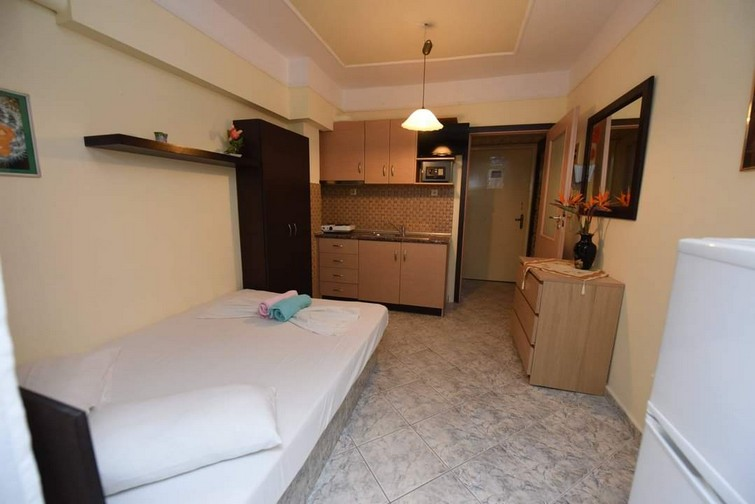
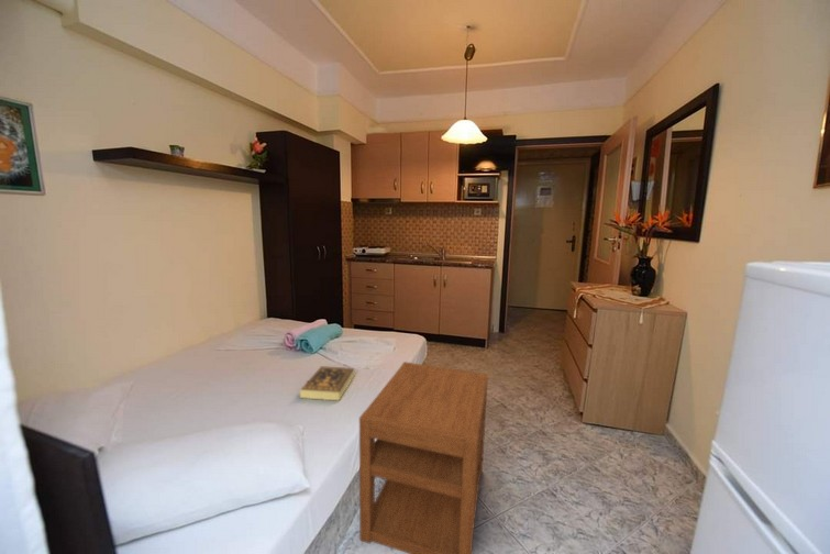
+ book [299,365,356,401]
+ nightstand [358,361,489,554]
